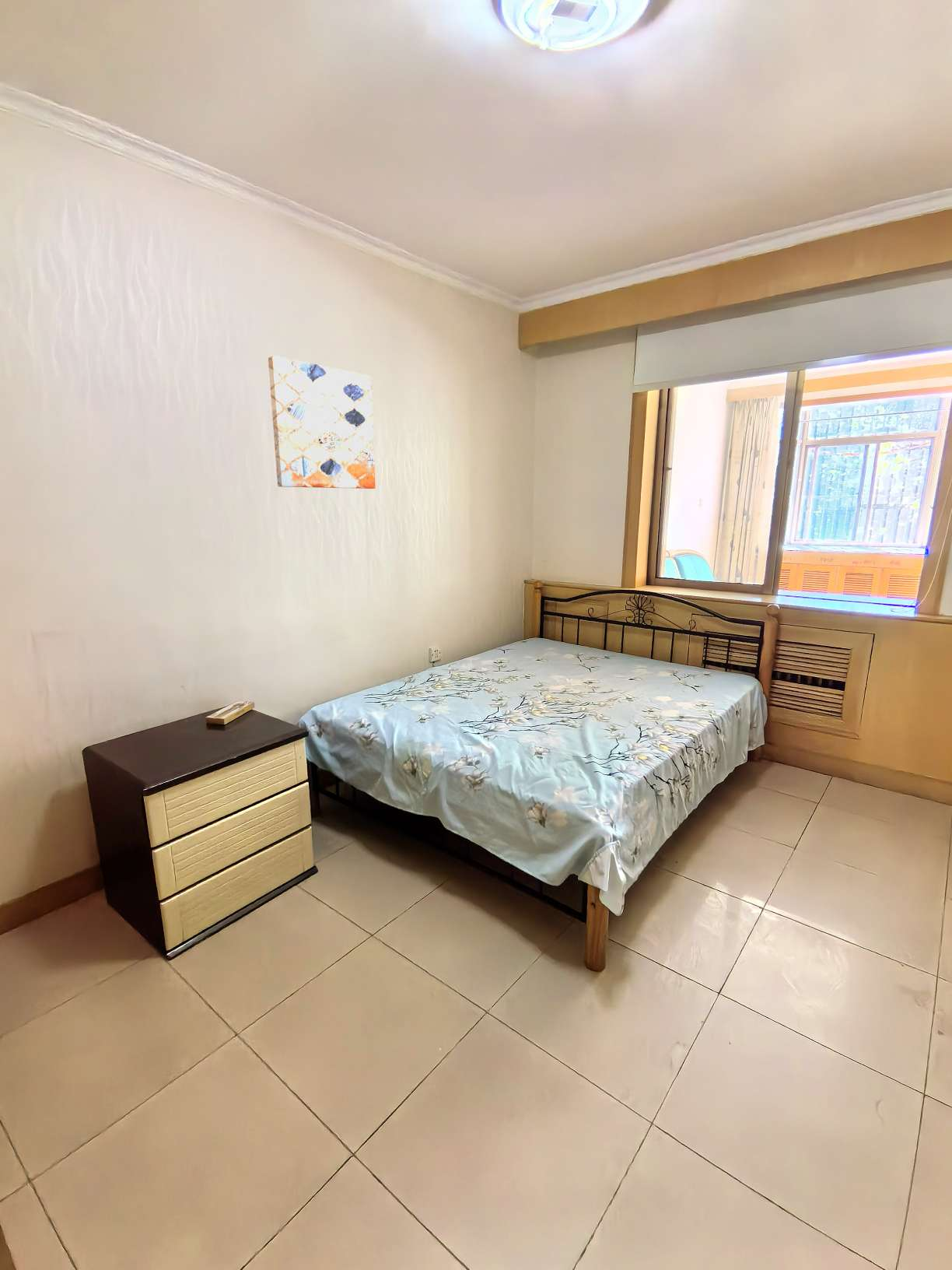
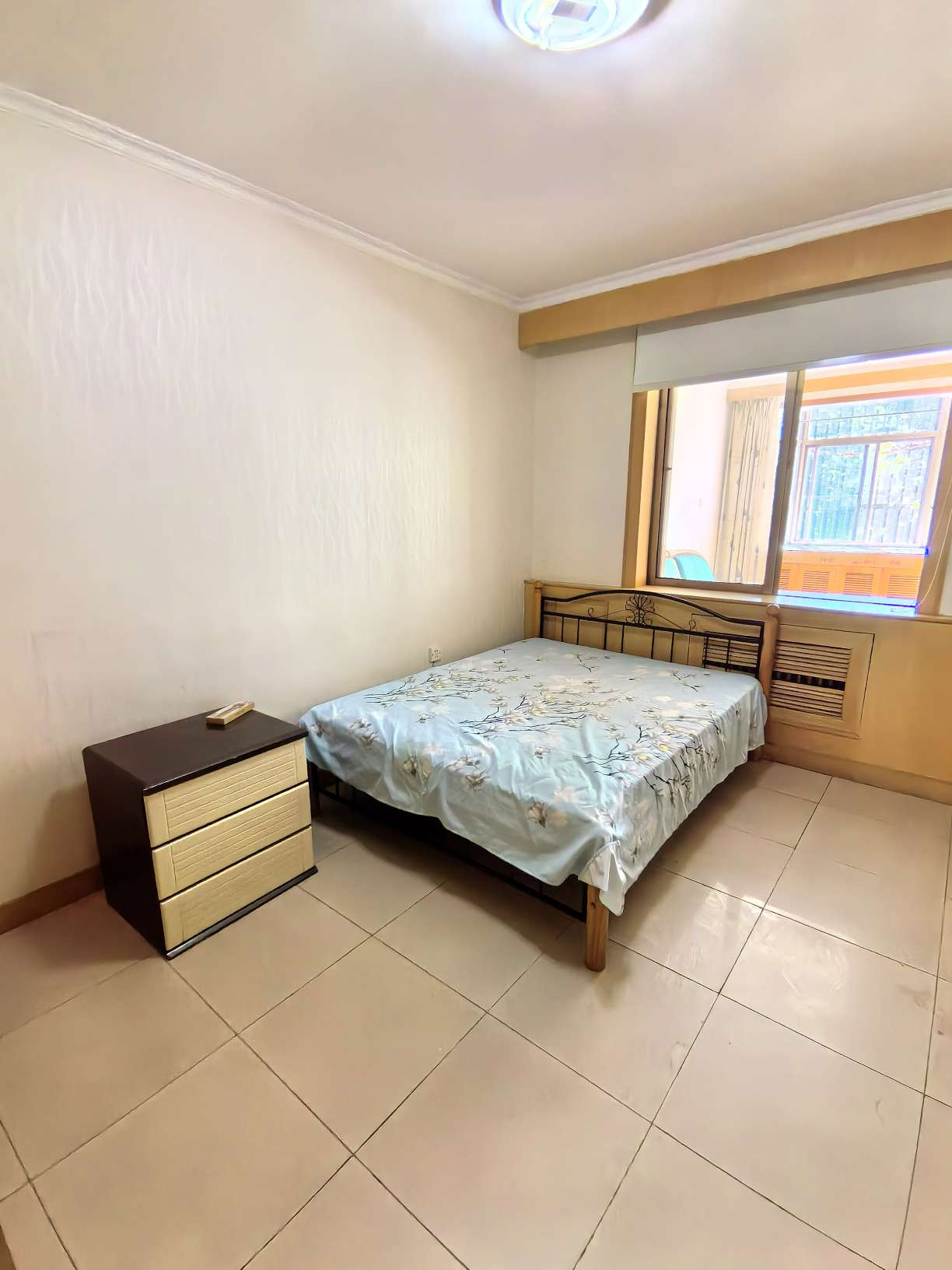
- wall art [268,355,376,489]
